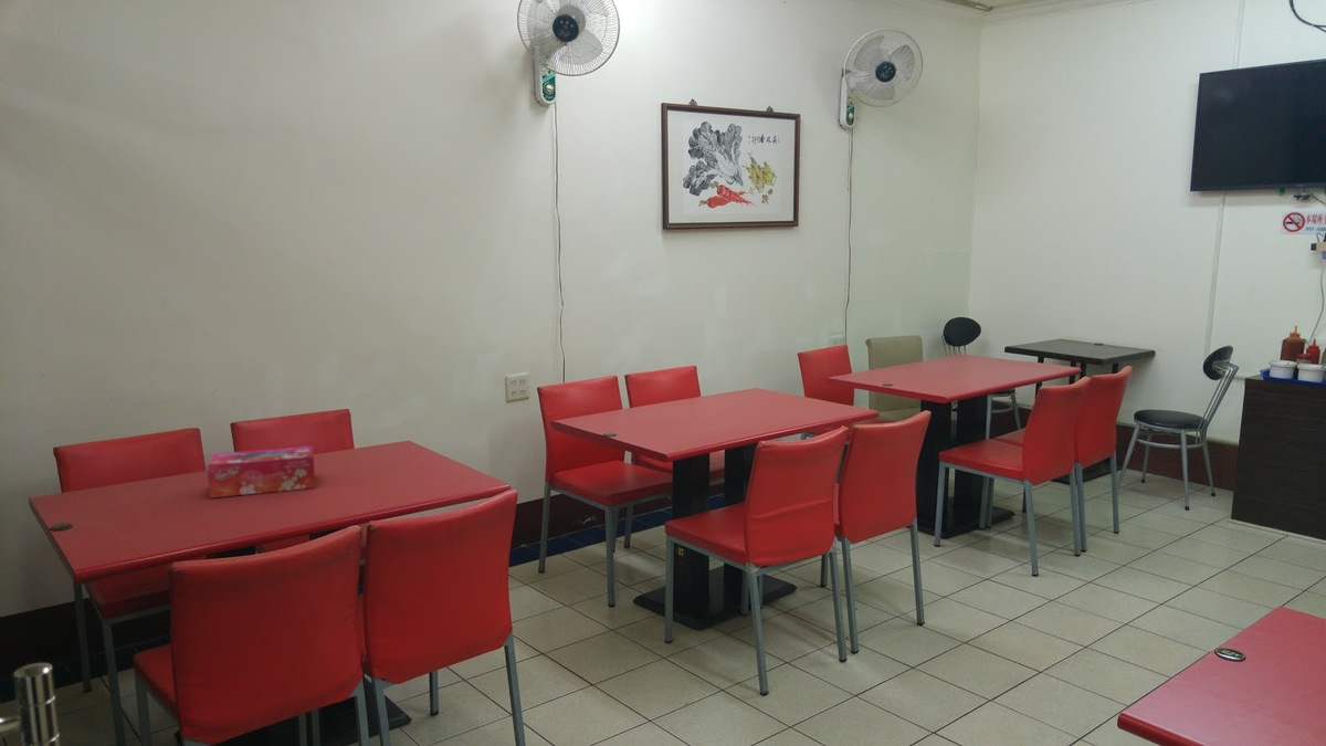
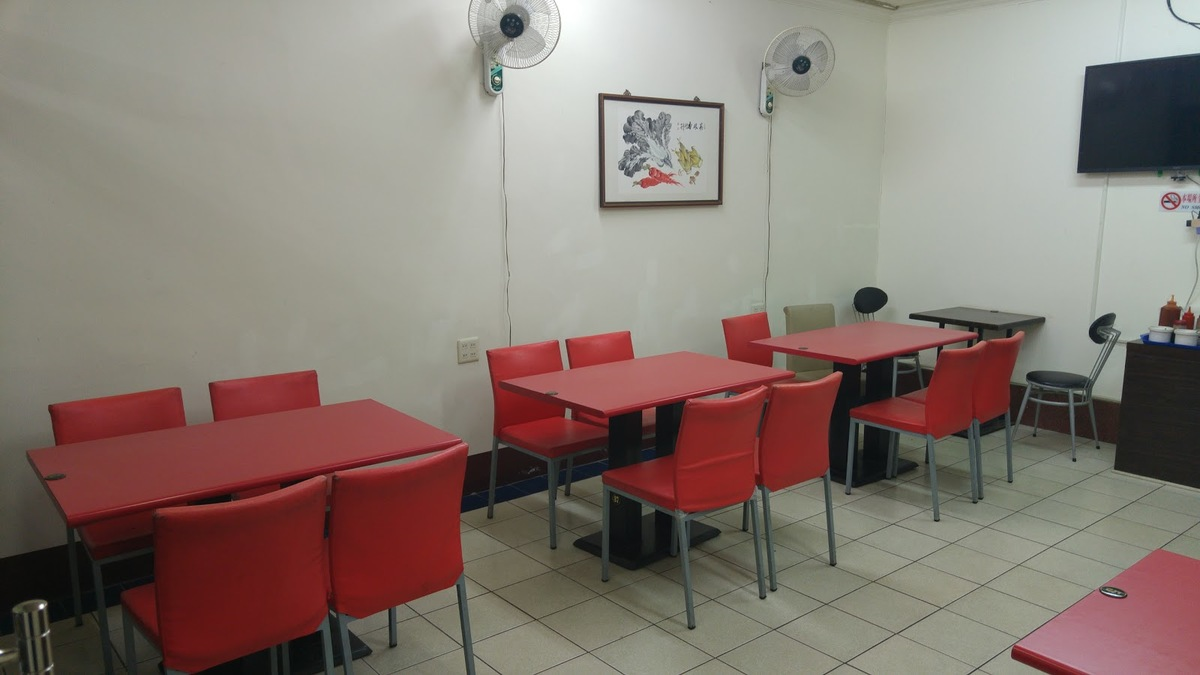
- tissue box [206,445,316,498]
